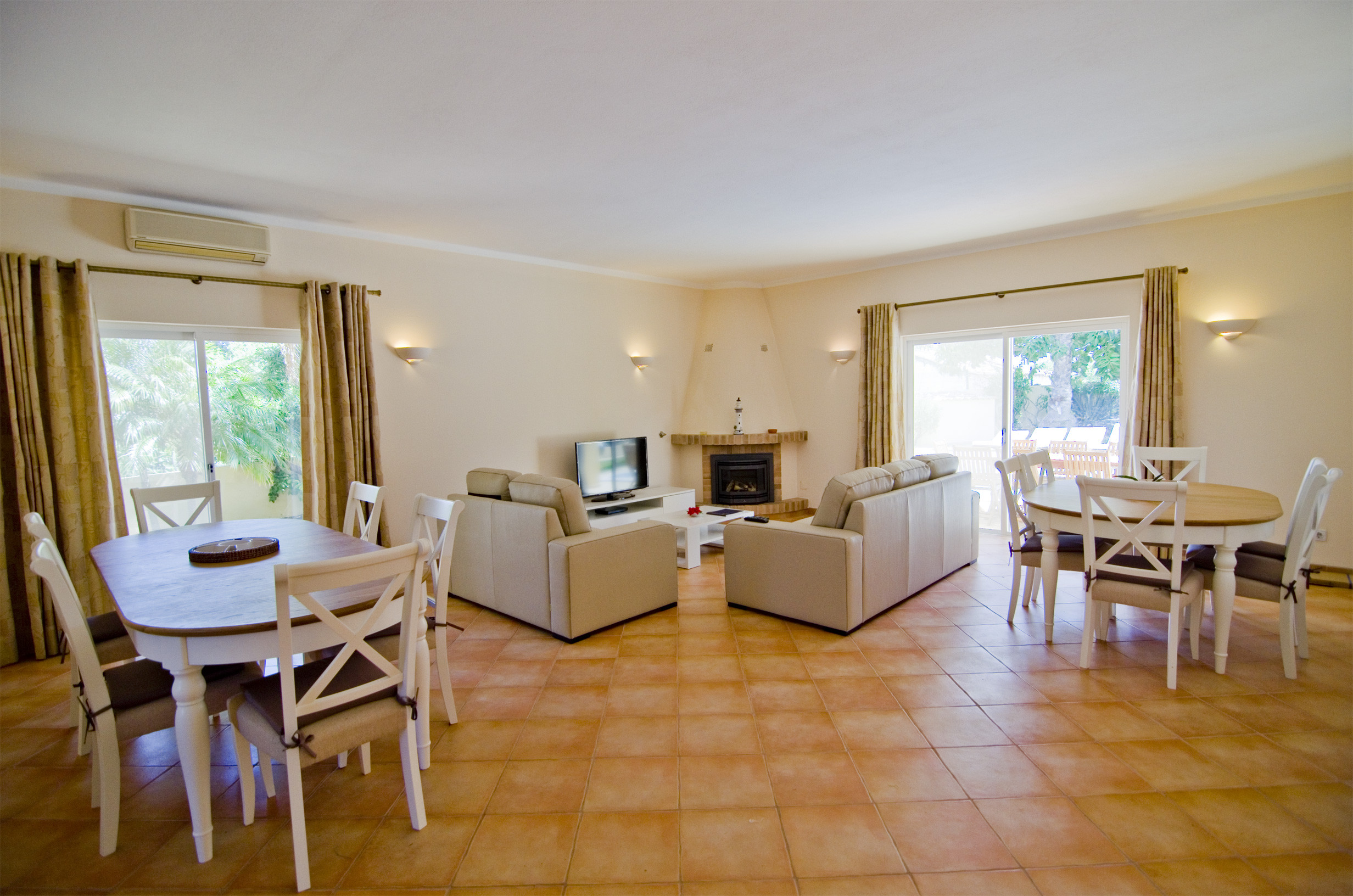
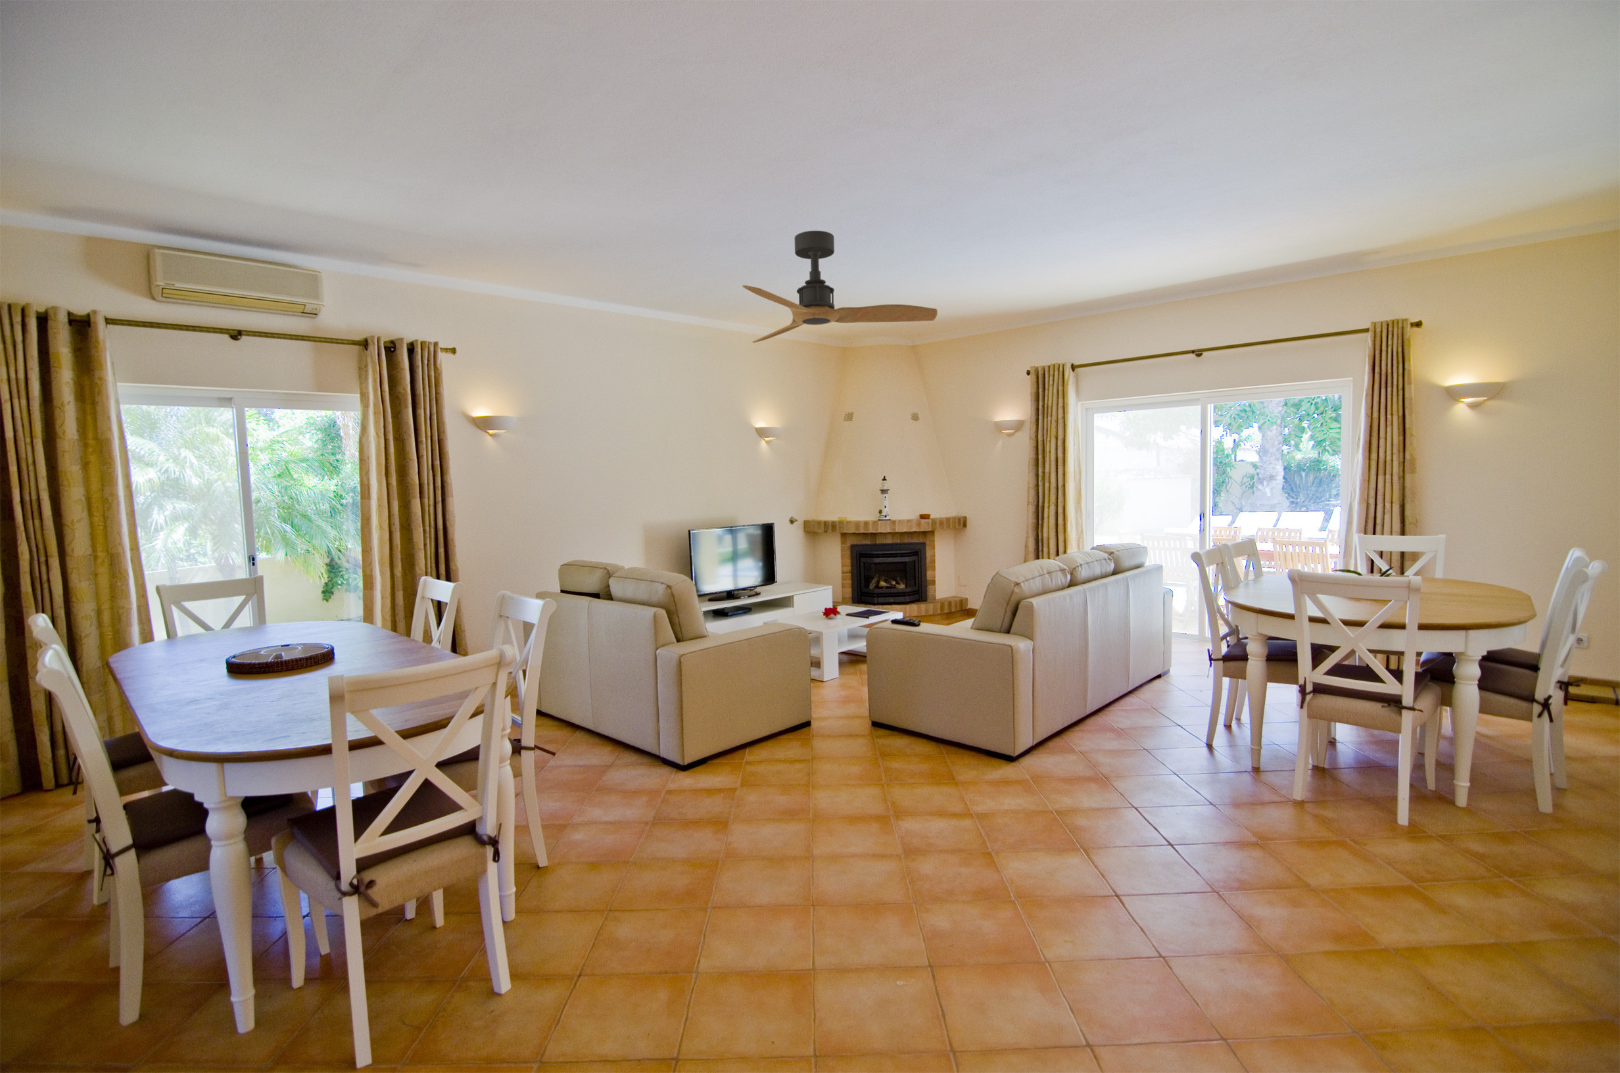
+ ceiling fan [741,230,939,344]
